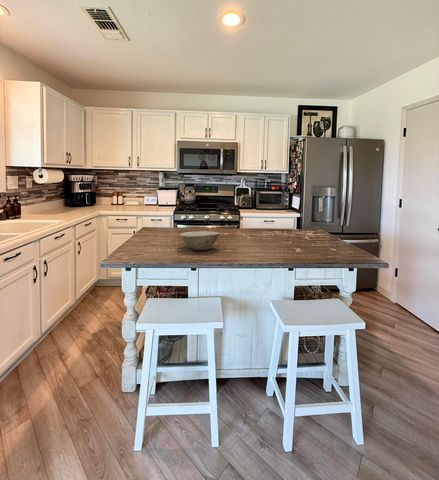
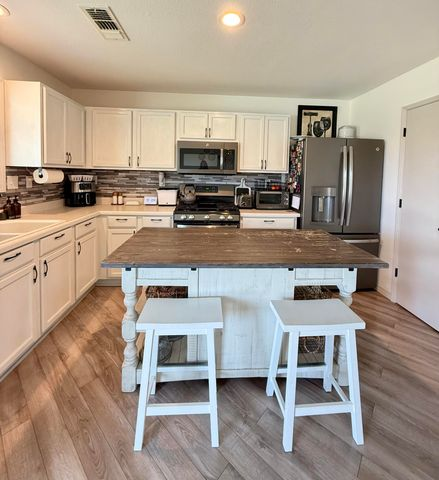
- bowl [179,230,221,251]
